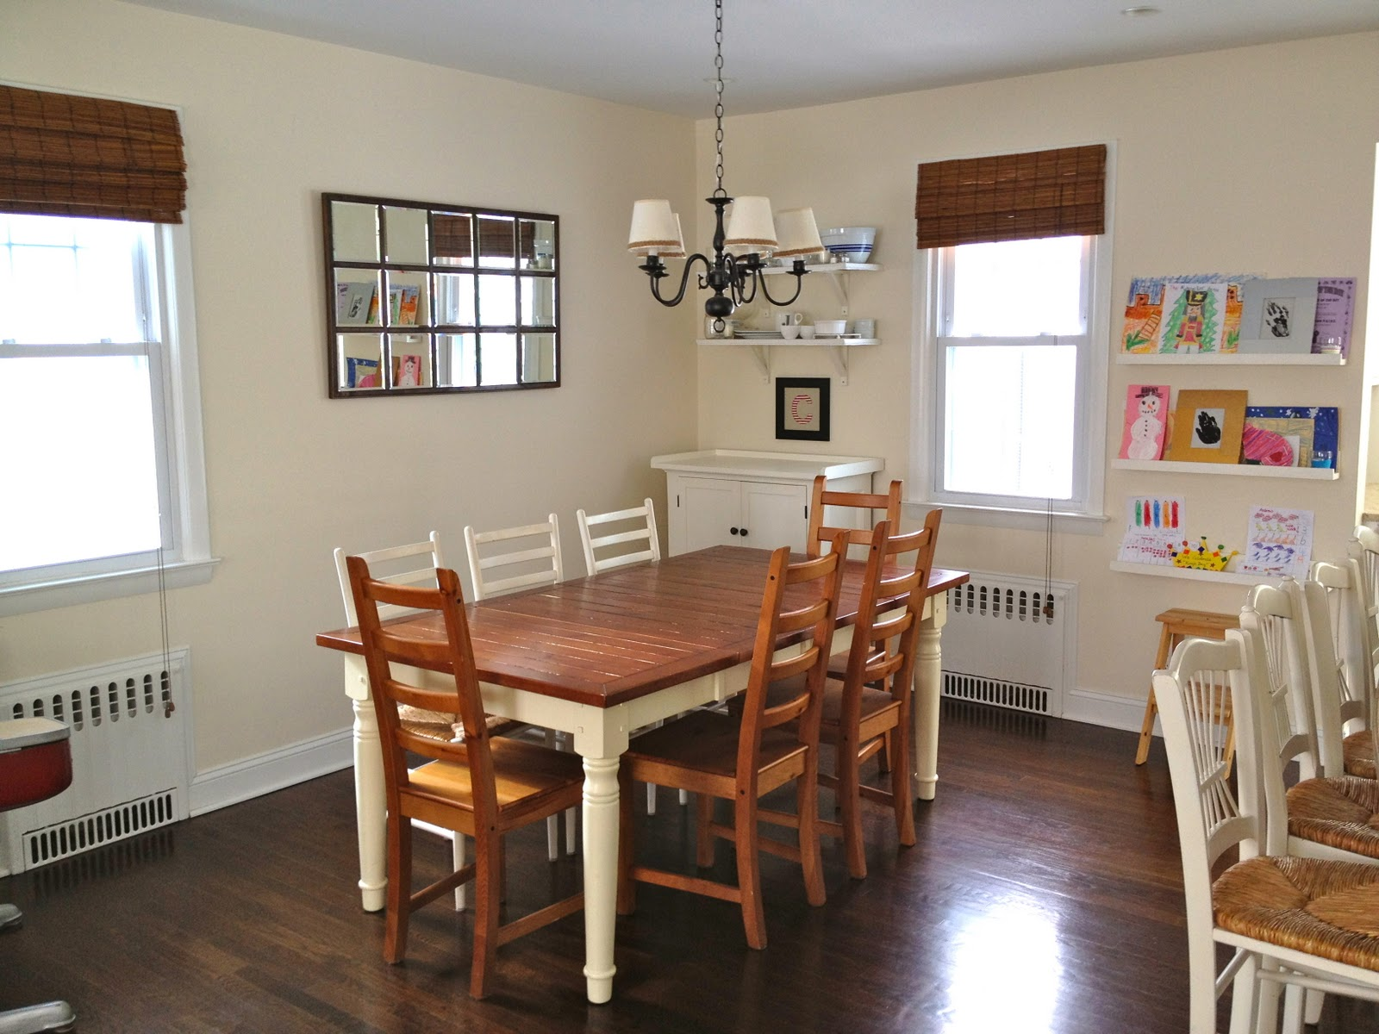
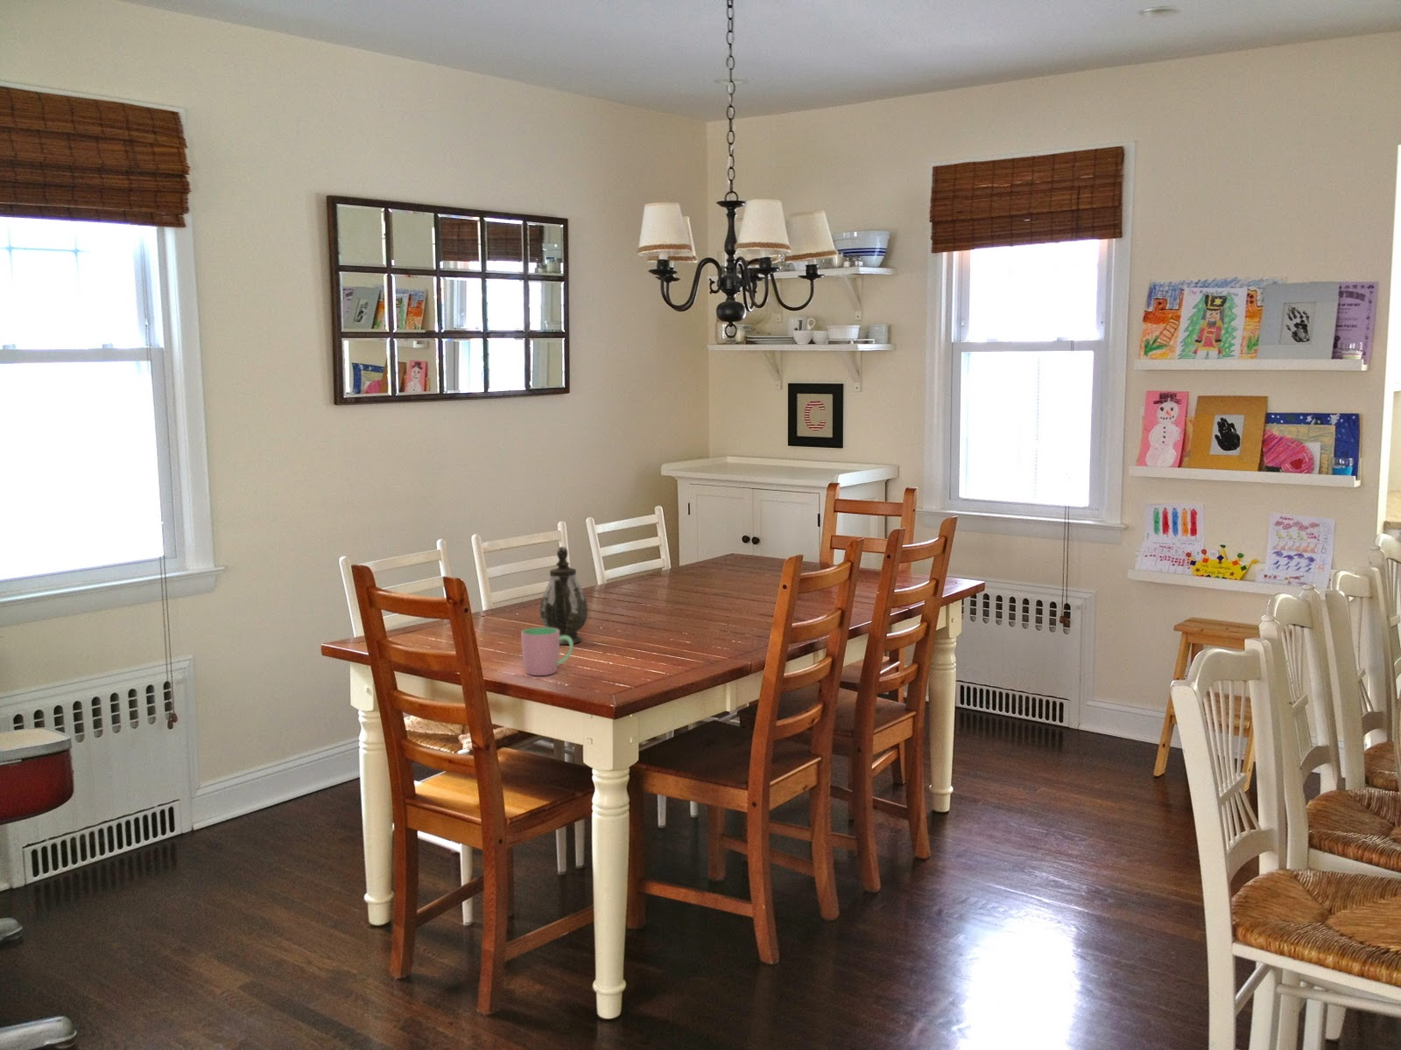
+ teapot [539,546,588,645]
+ cup [520,626,574,676]
